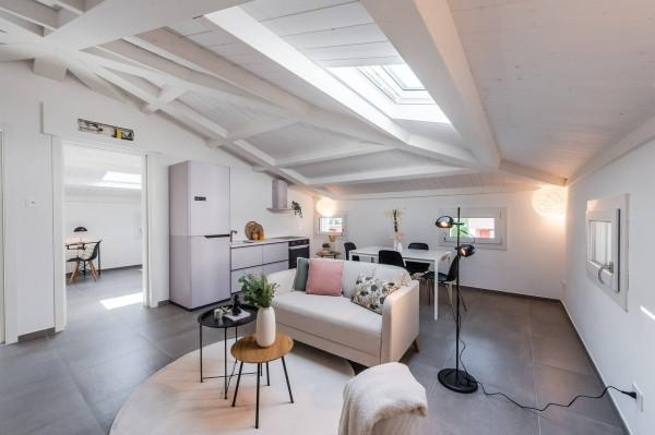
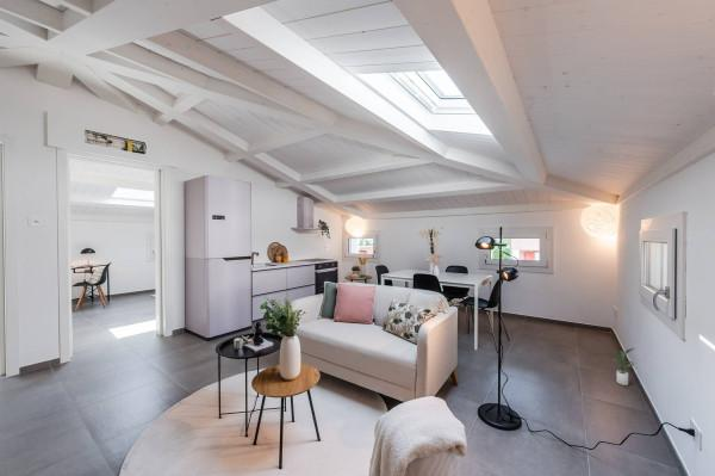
+ potted plant [610,347,635,387]
